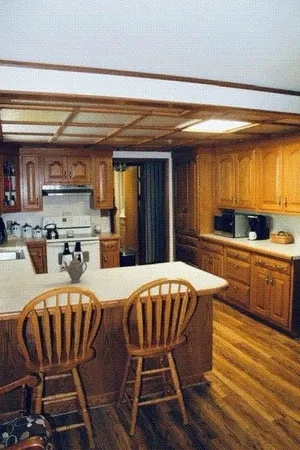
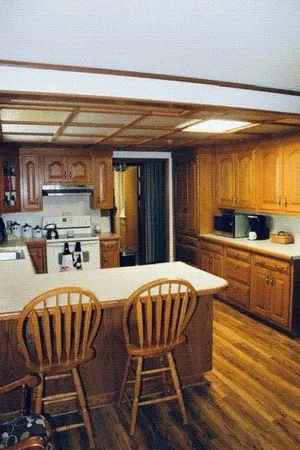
- chinaware [62,255,88,284]
